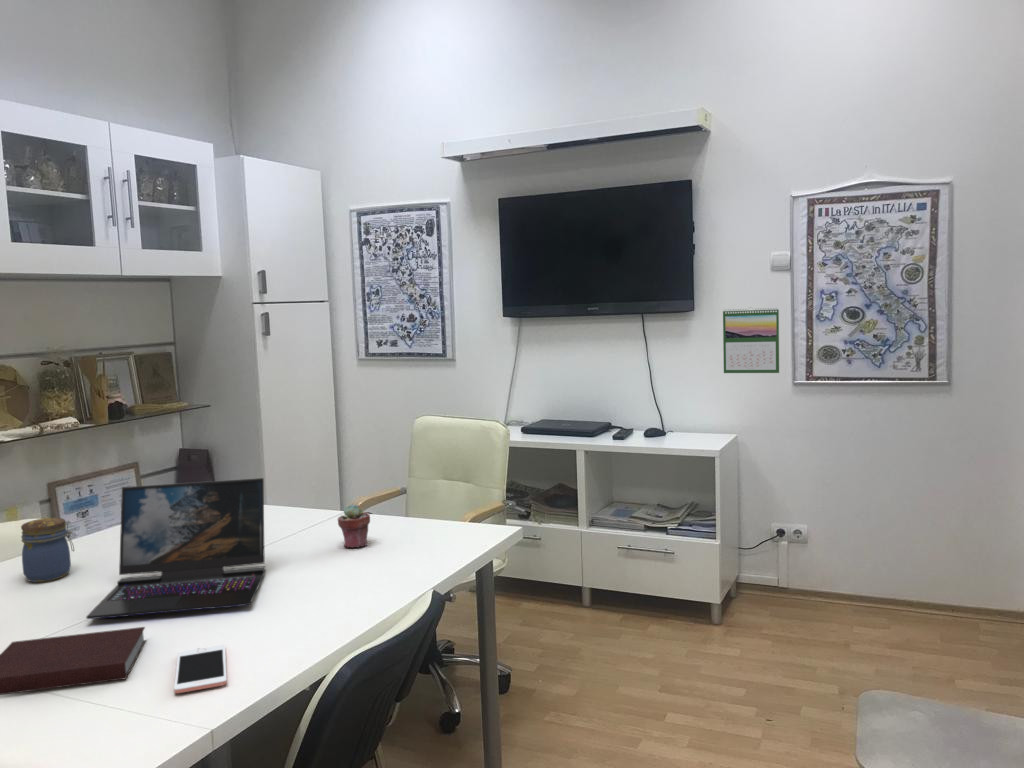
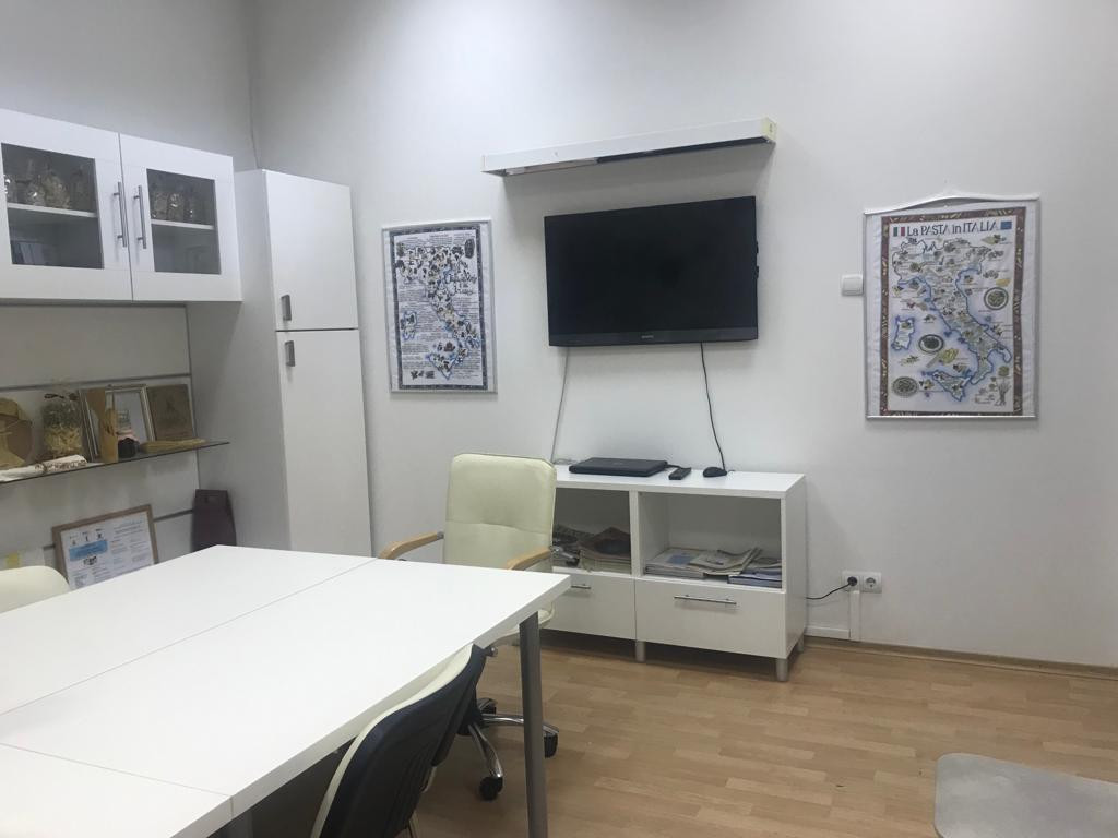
- jar [20,517,75,583]
- potted succulent [337,503,371,549]
- calendar [722,306,780,374]
- notebook [0,626,147,696]
- laptop [85,477,267,620]
- cell phone [173,644,228,694]
